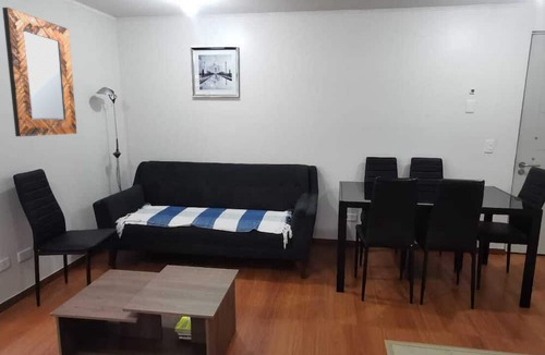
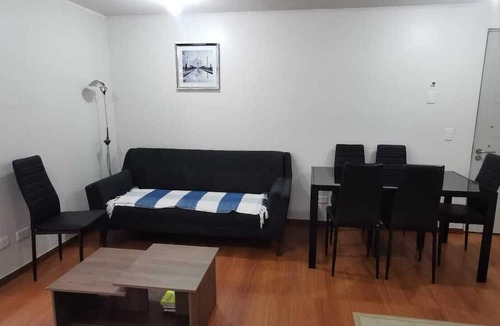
- home mirror [1,7,77,137]
